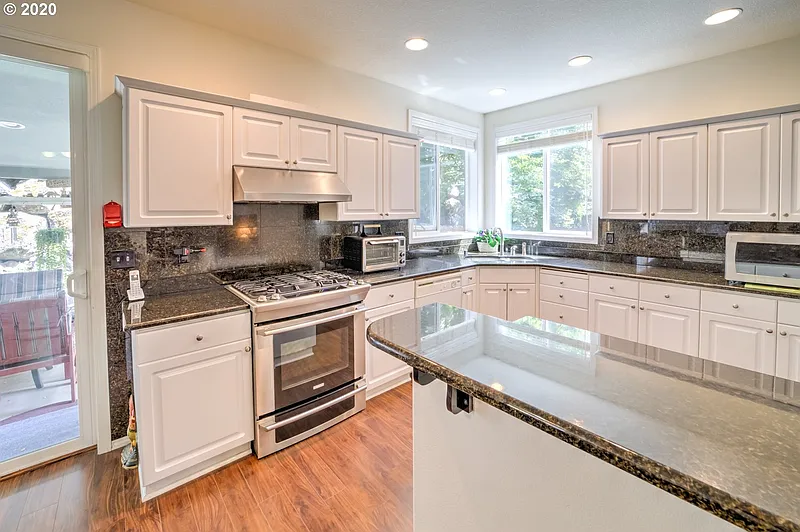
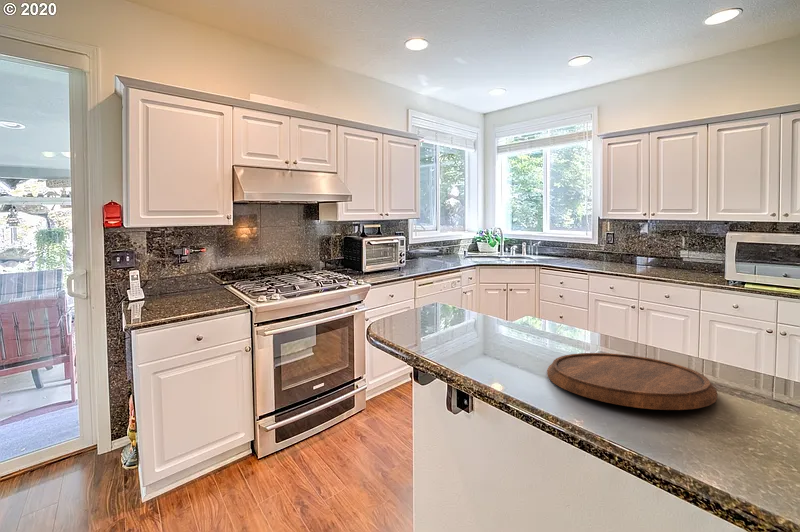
+ cutting board [546,352,718,411]
